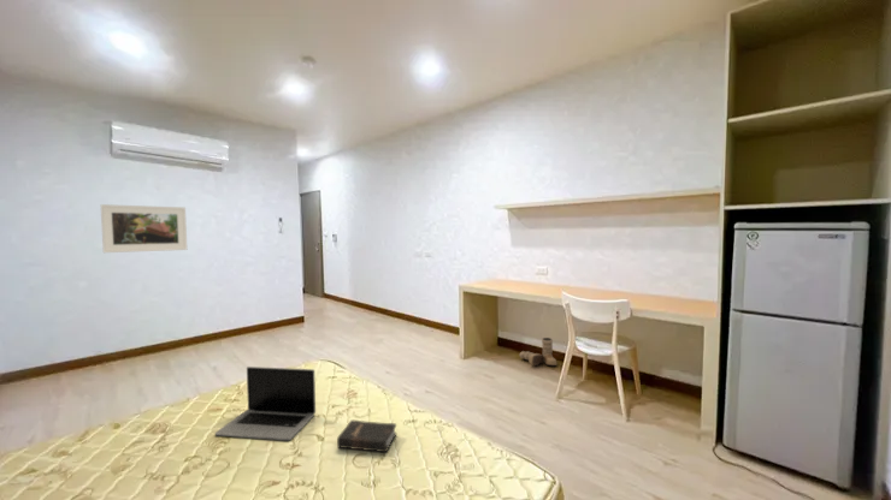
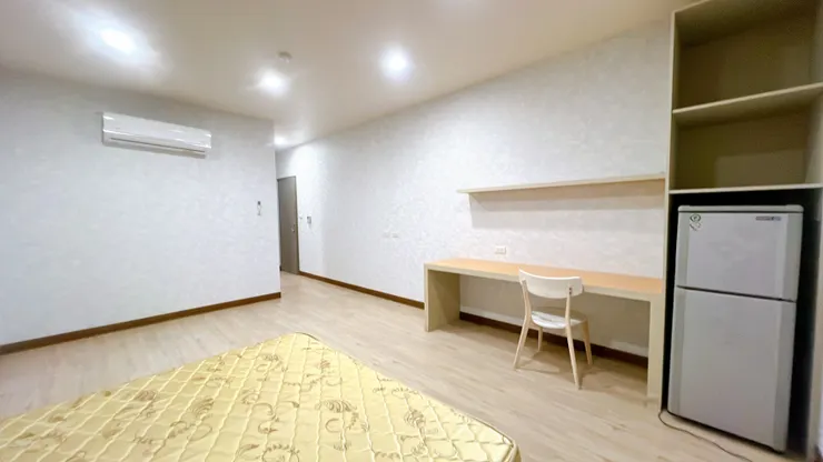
- laptop [214,365,317,441]
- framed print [100,203,188,254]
- boots [519,337,557,367]
- hardback book [336,418,397,453]
